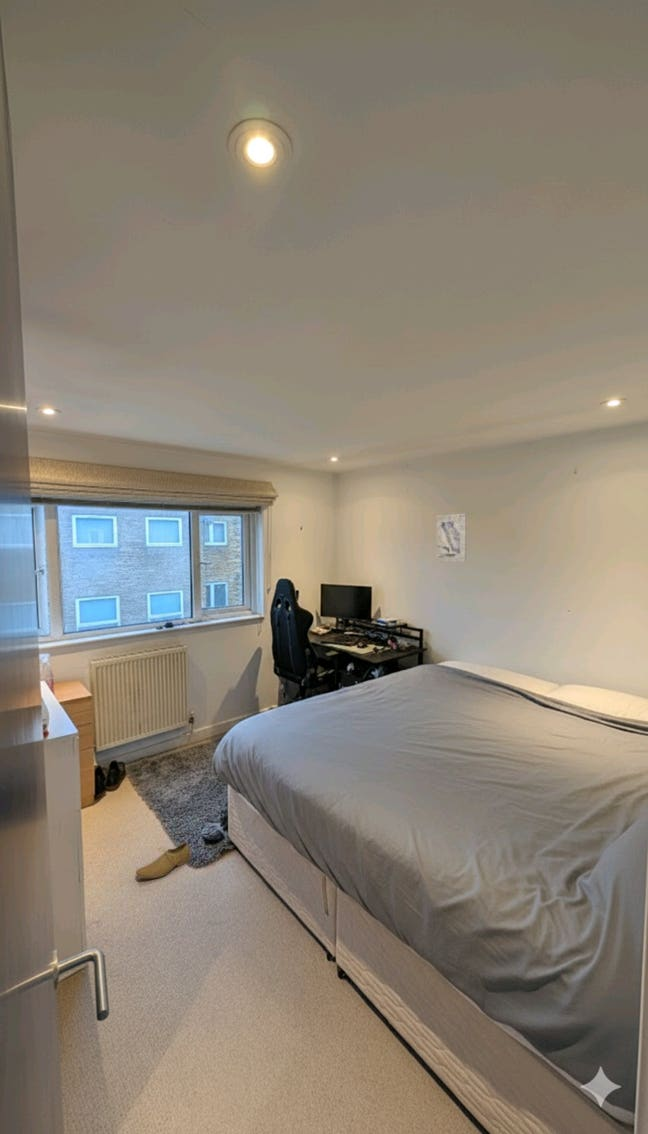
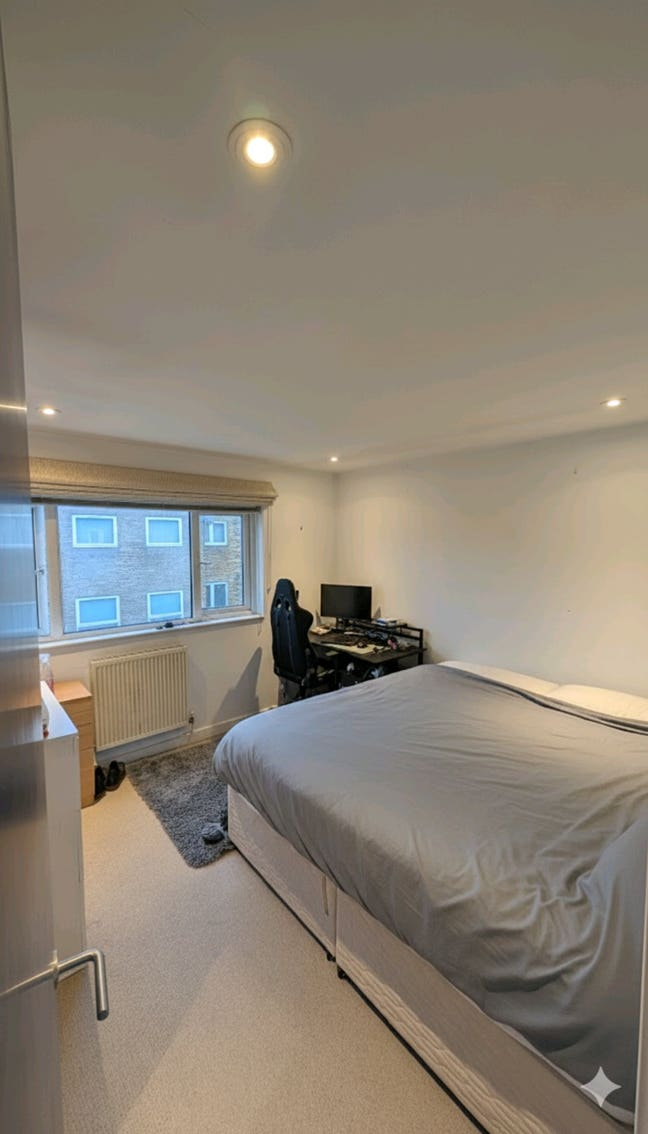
- shoe [135,841,191,879]
- wall art [436,513,467,563]
